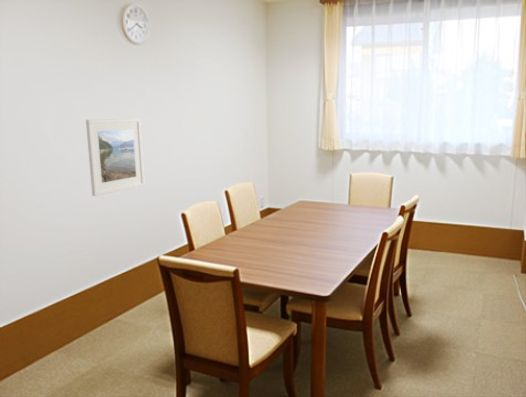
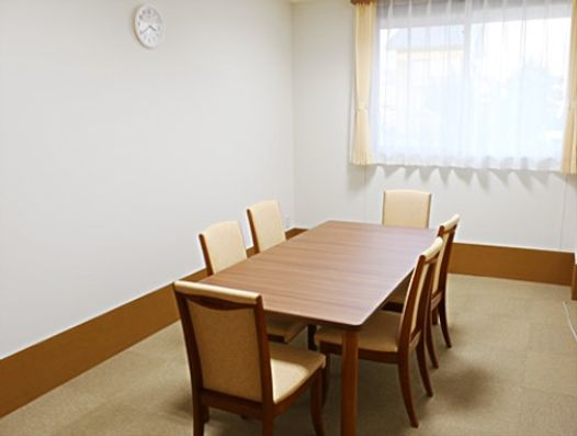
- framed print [85,117,146,197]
